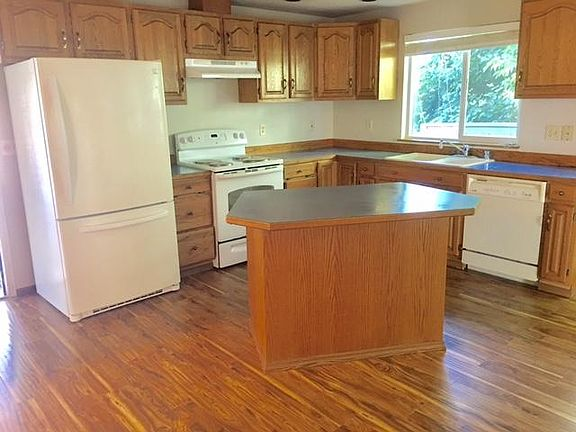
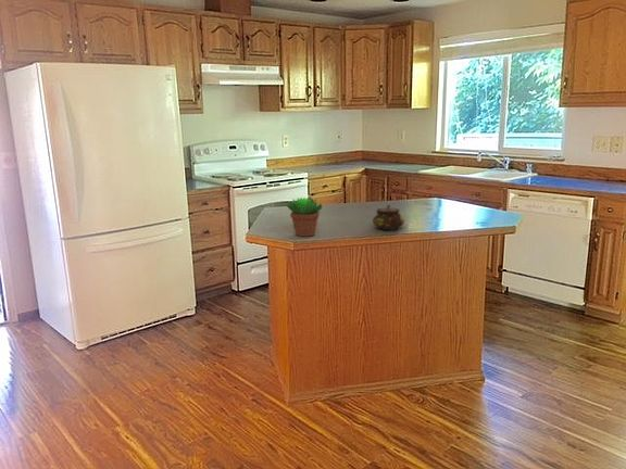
+ succulent plant [284,197,323,238]
+ teapot [372,204,405,231]
